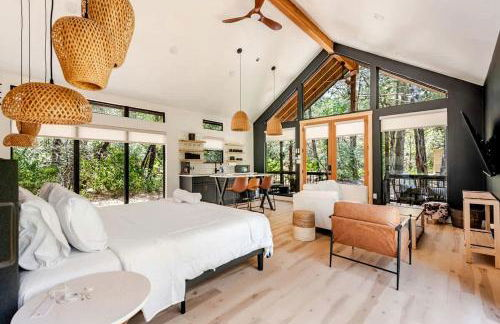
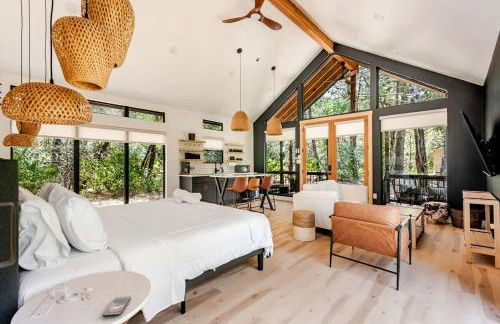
+ smartphone [101,295,132,318]
